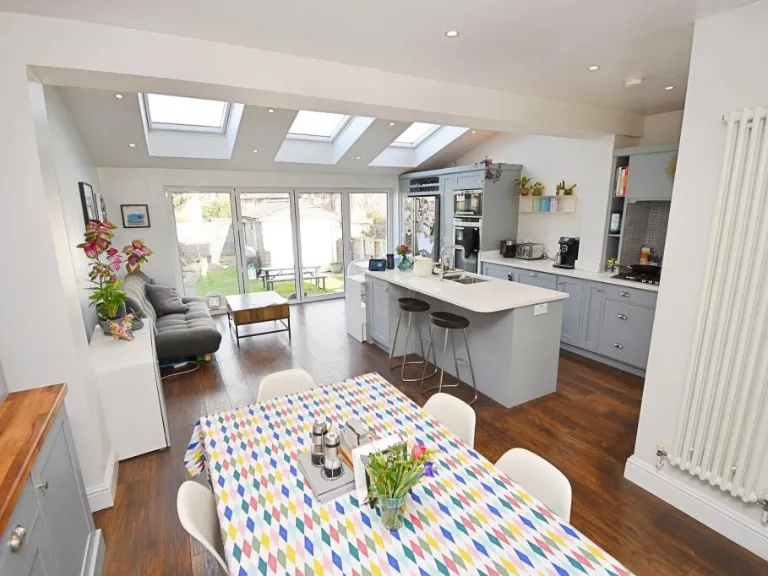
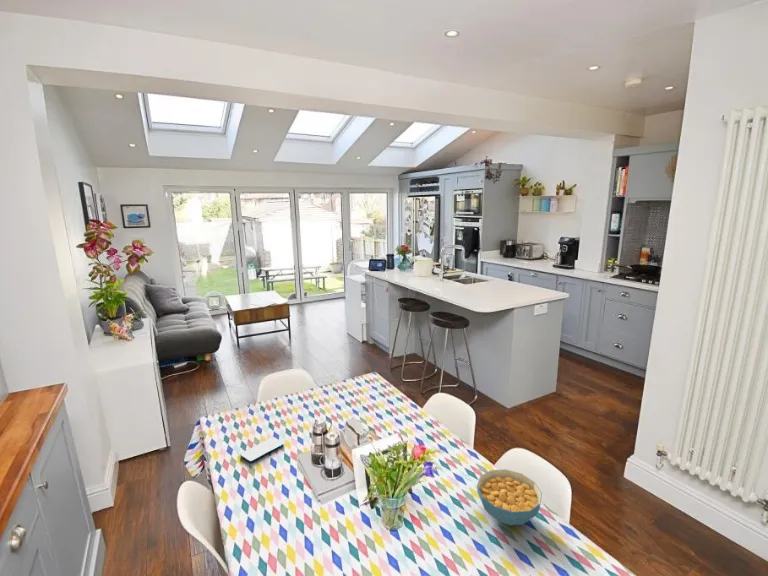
+ smartphone [239,436,284,464]
+ cereal bowl [476,468,543,526]
